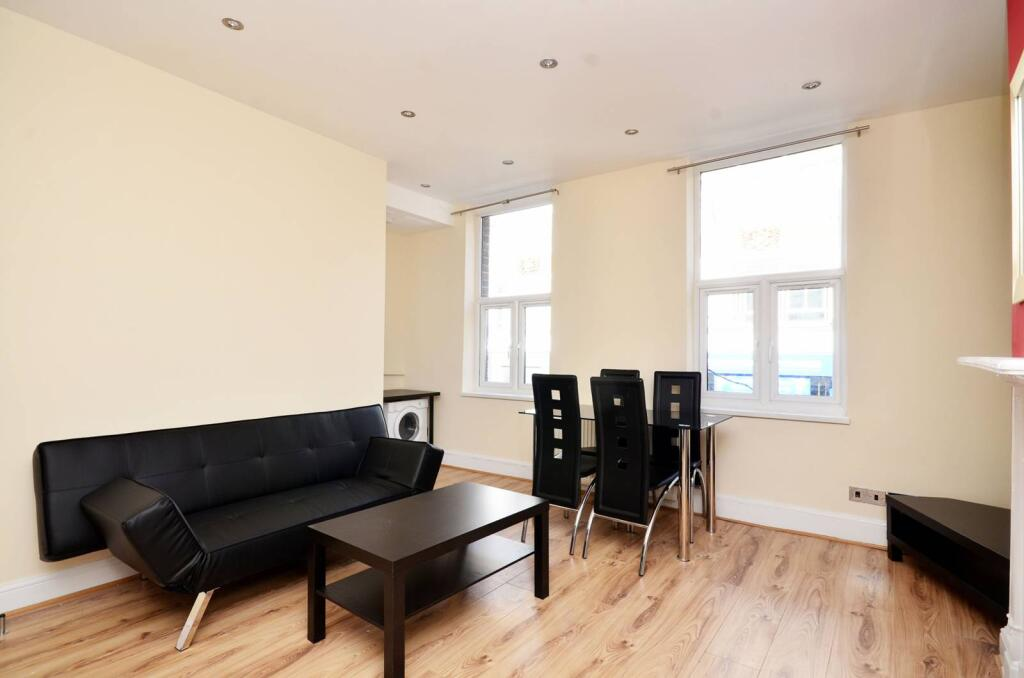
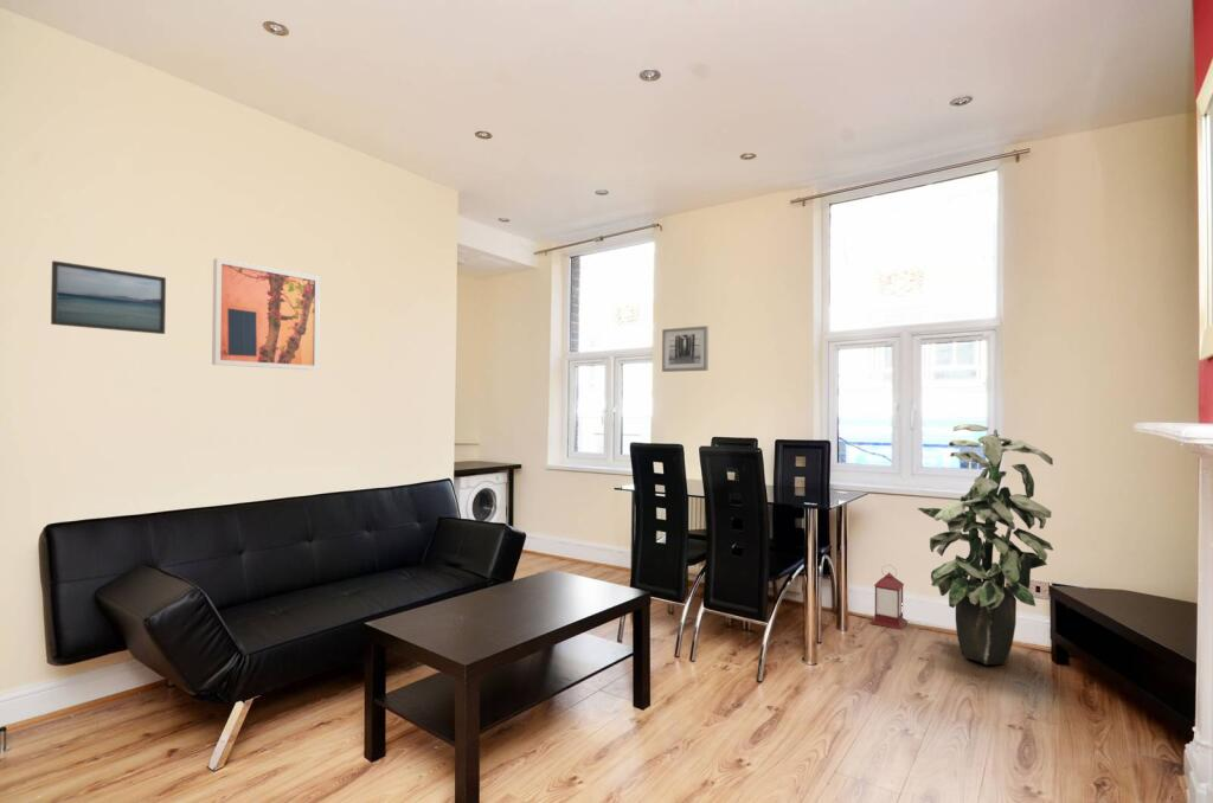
+ lantern [869,564,909,631]
+ indoor plant [917,423,1054,666]
+ wall art [211,257,321,372]
+ wall art [661,325,710,373]
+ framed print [50,259,167,335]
